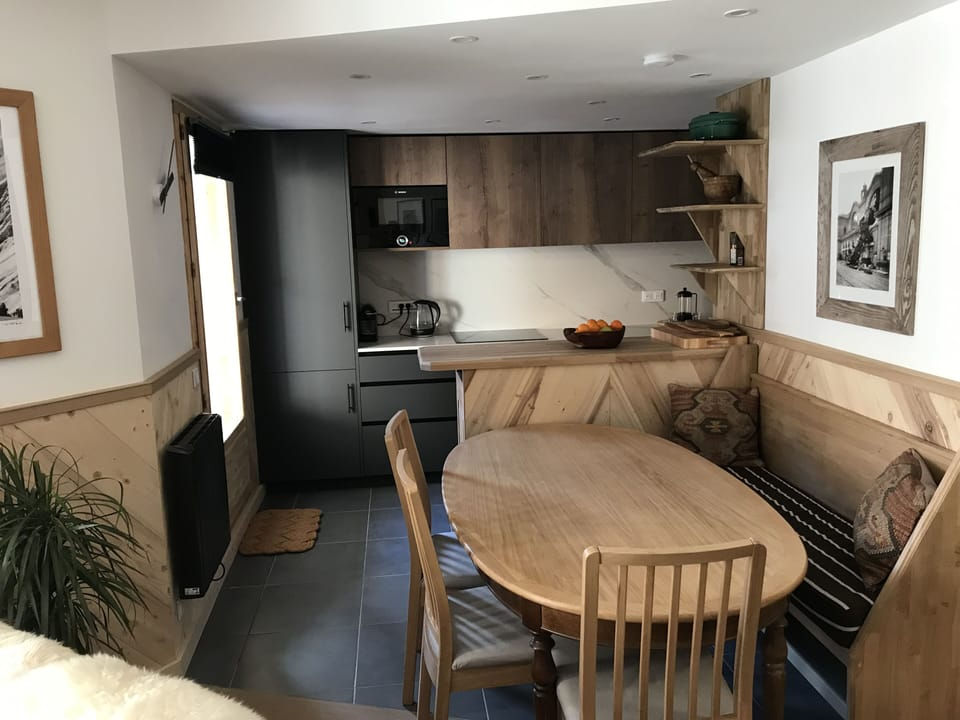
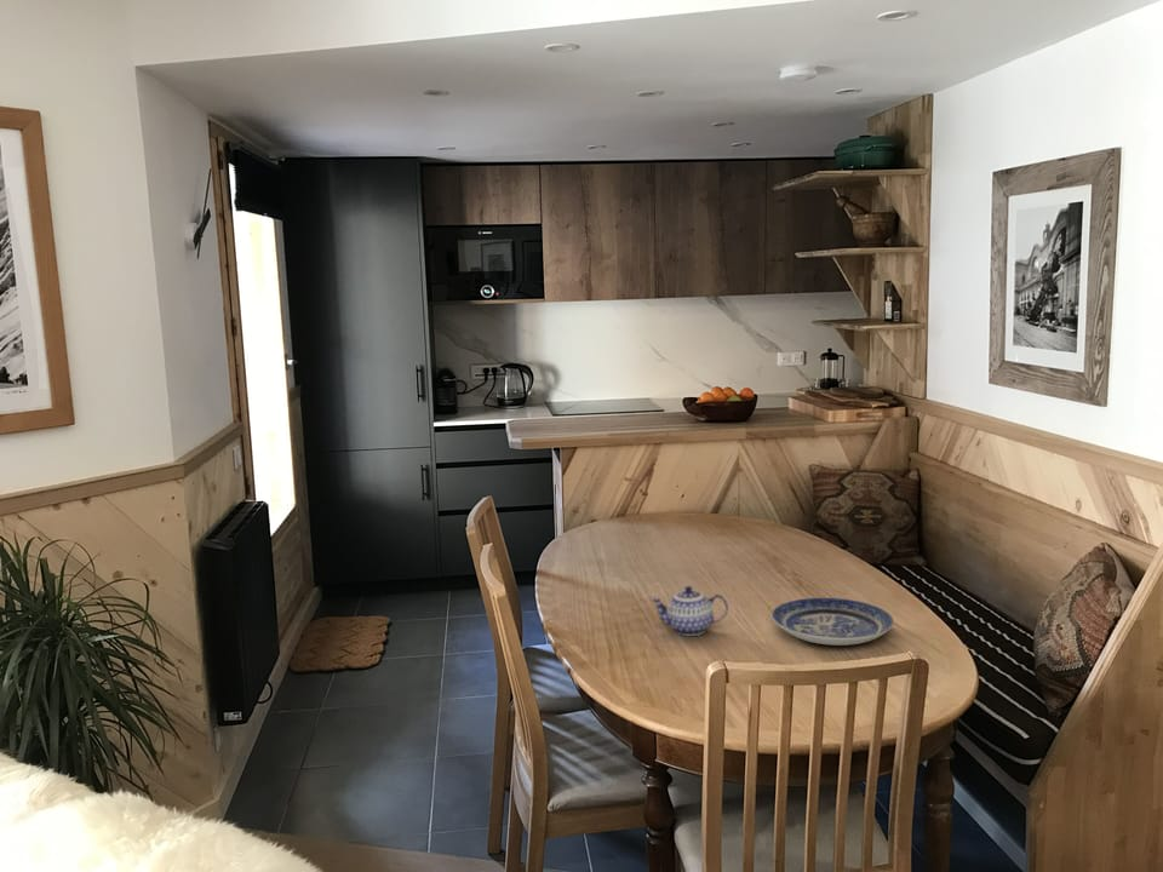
+ plate [770,597,895,647]
+ teapot [651,585,729,637]
